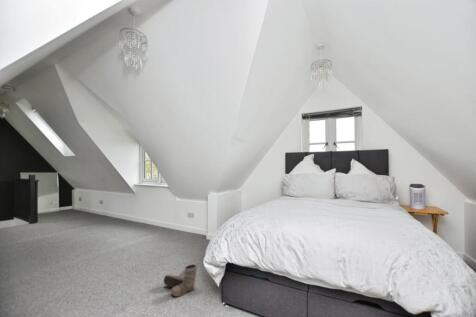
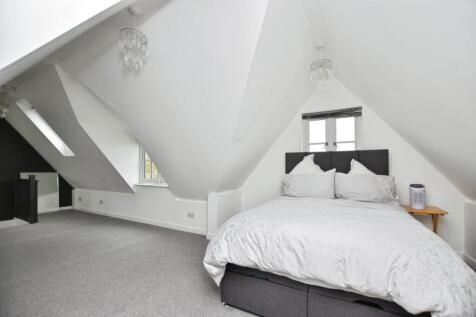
- boots [163,264,198,298]
